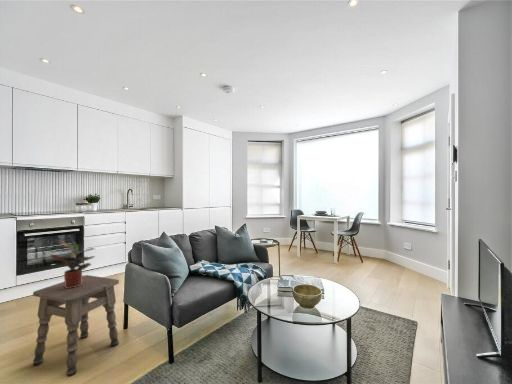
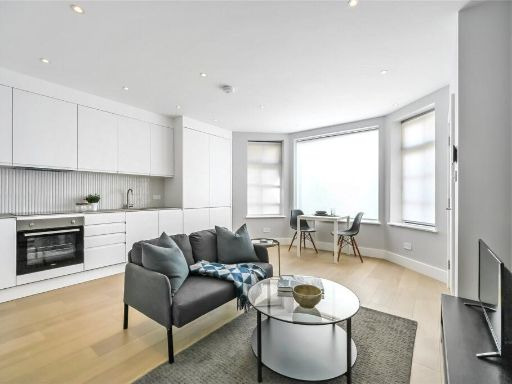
- side table [32,274,120,378]
- potted plant [49,239,96,288]
